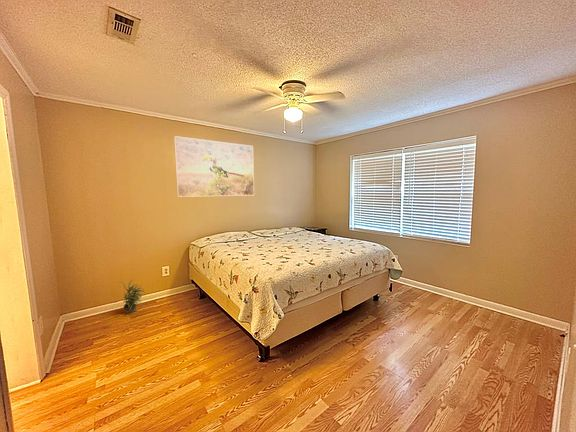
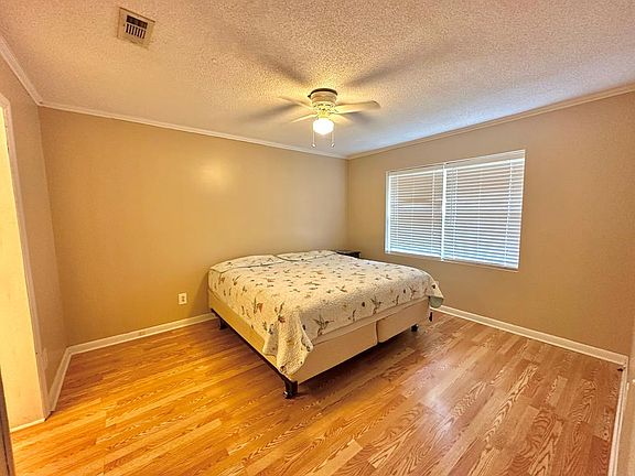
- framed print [173,135,255,198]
- potted plant [118,279,146,314]
